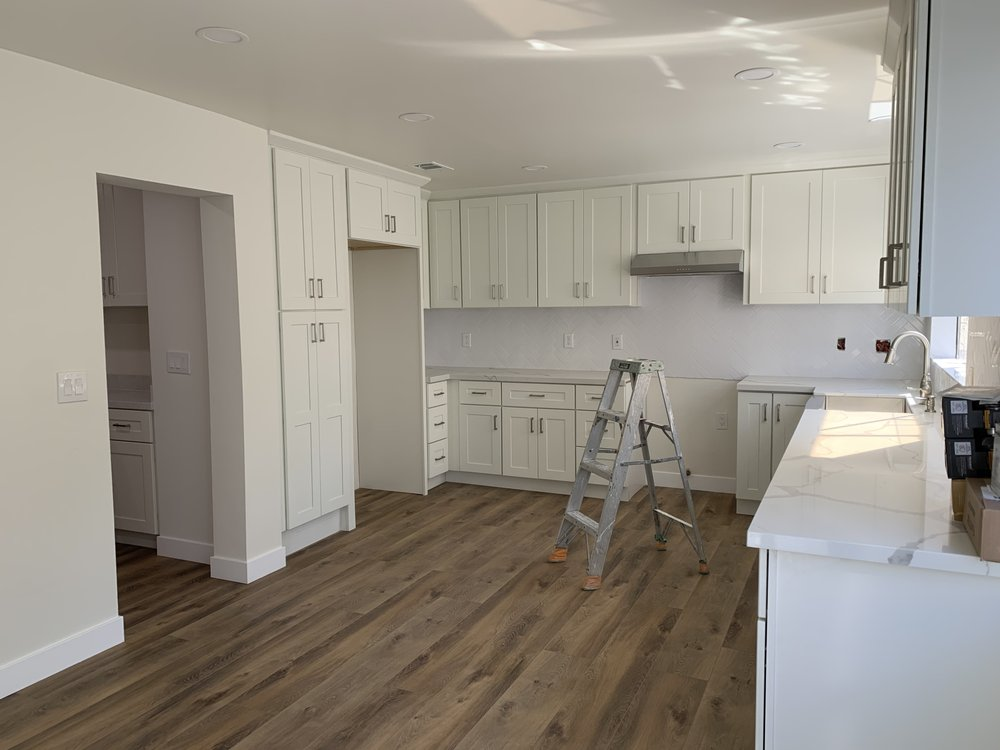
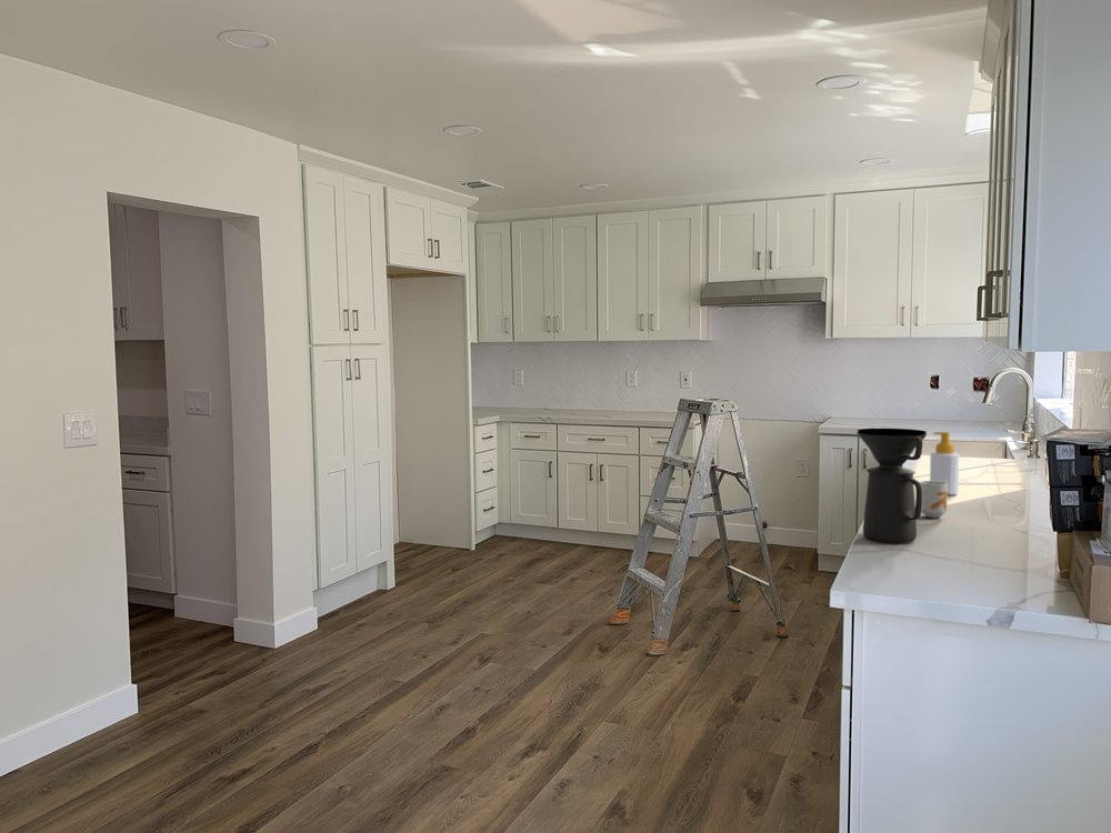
+ soap bottle [929,431,960,496]
+ mug [919,480,949,519]
+ coffee maker [855,428,928,544]
